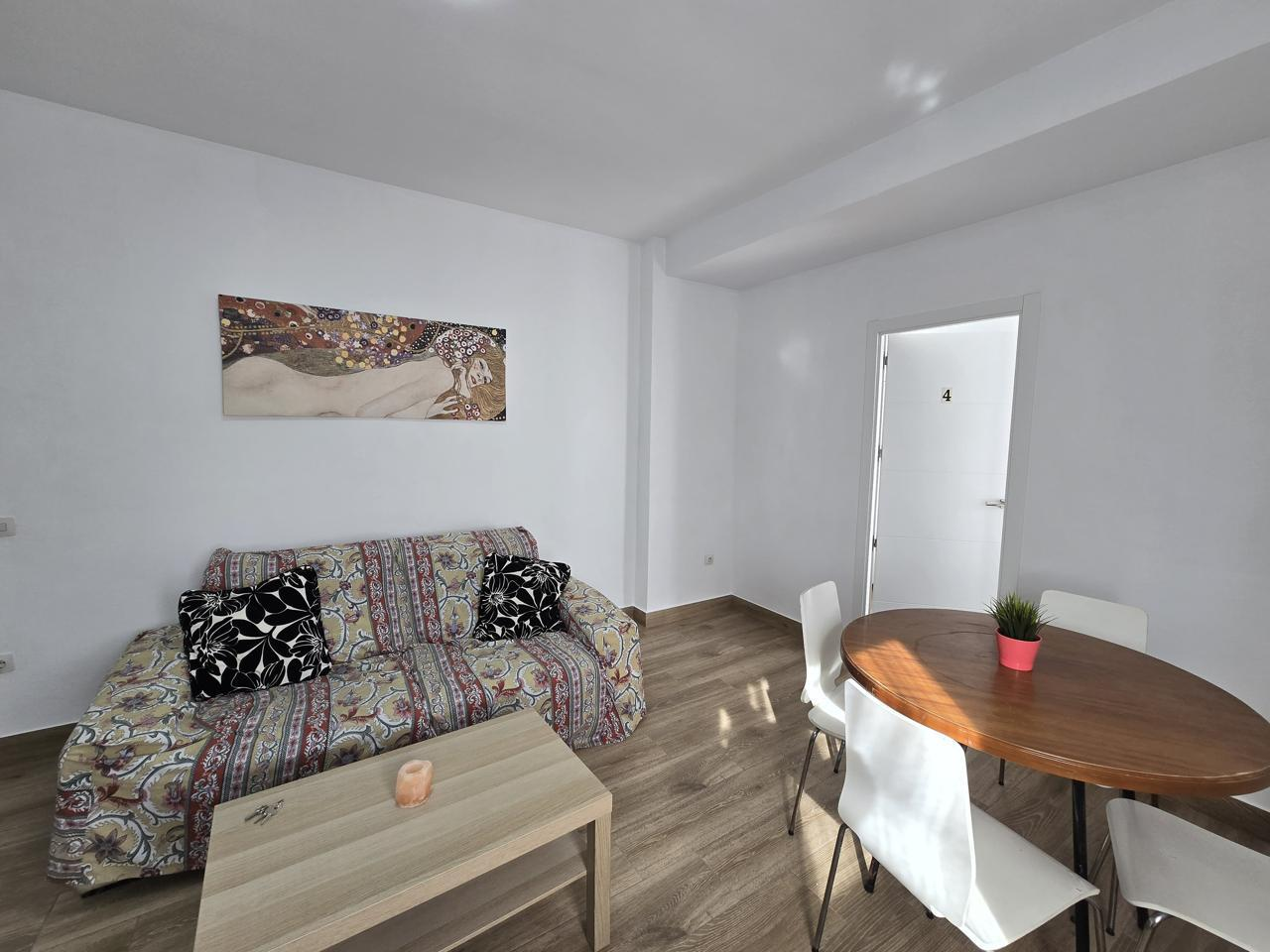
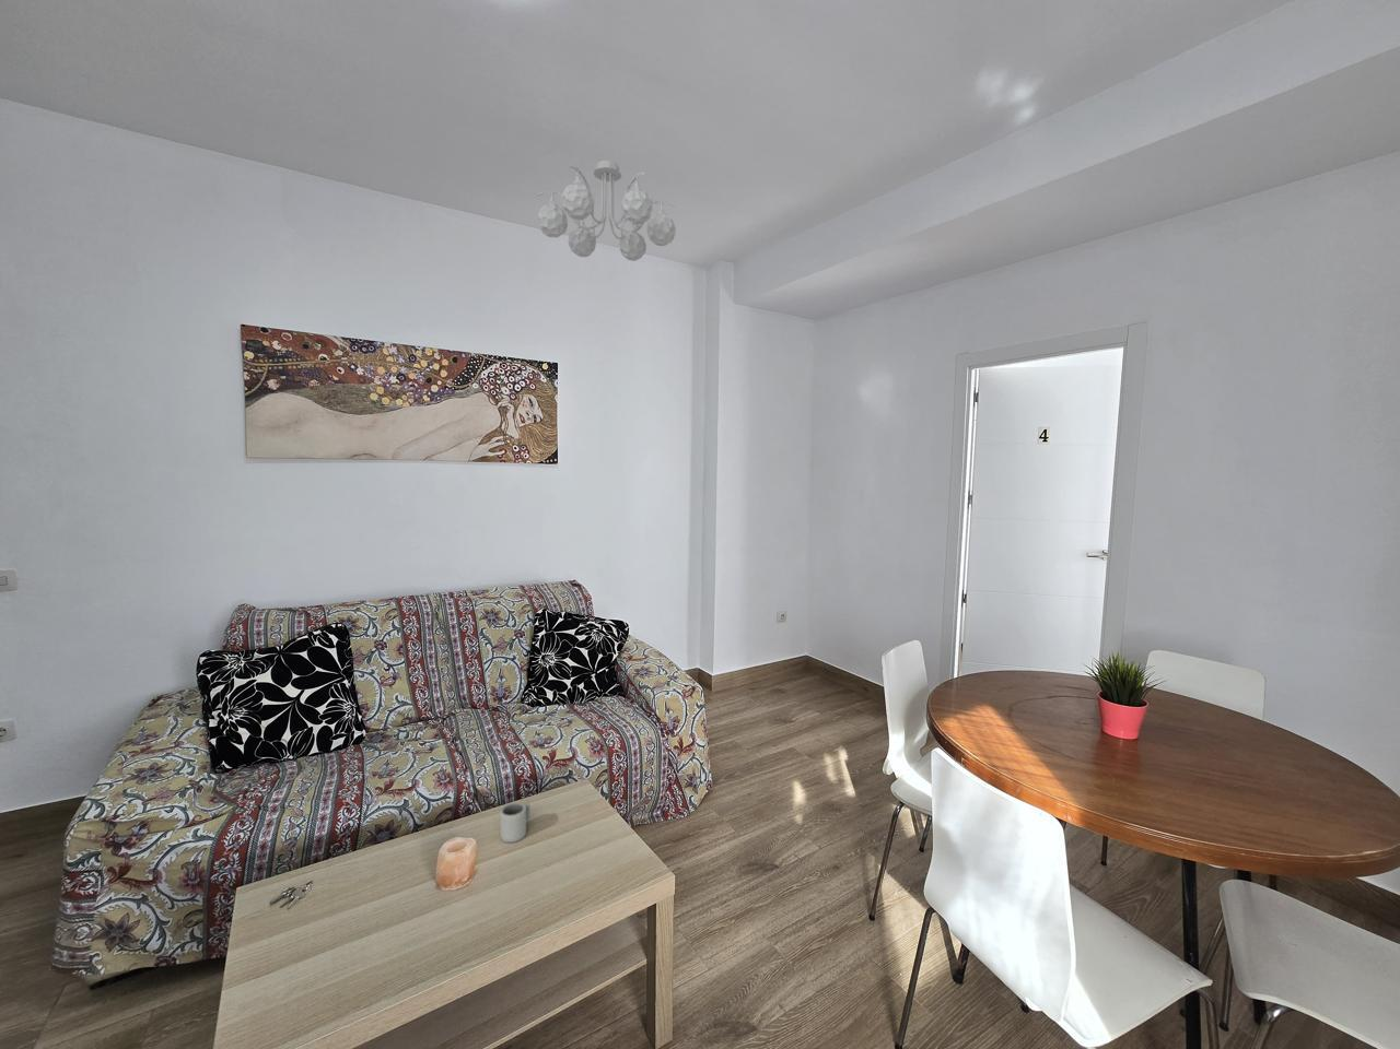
+ ceiling light fixture [536,160,677,262]
+ cup [498,801,531,844]
